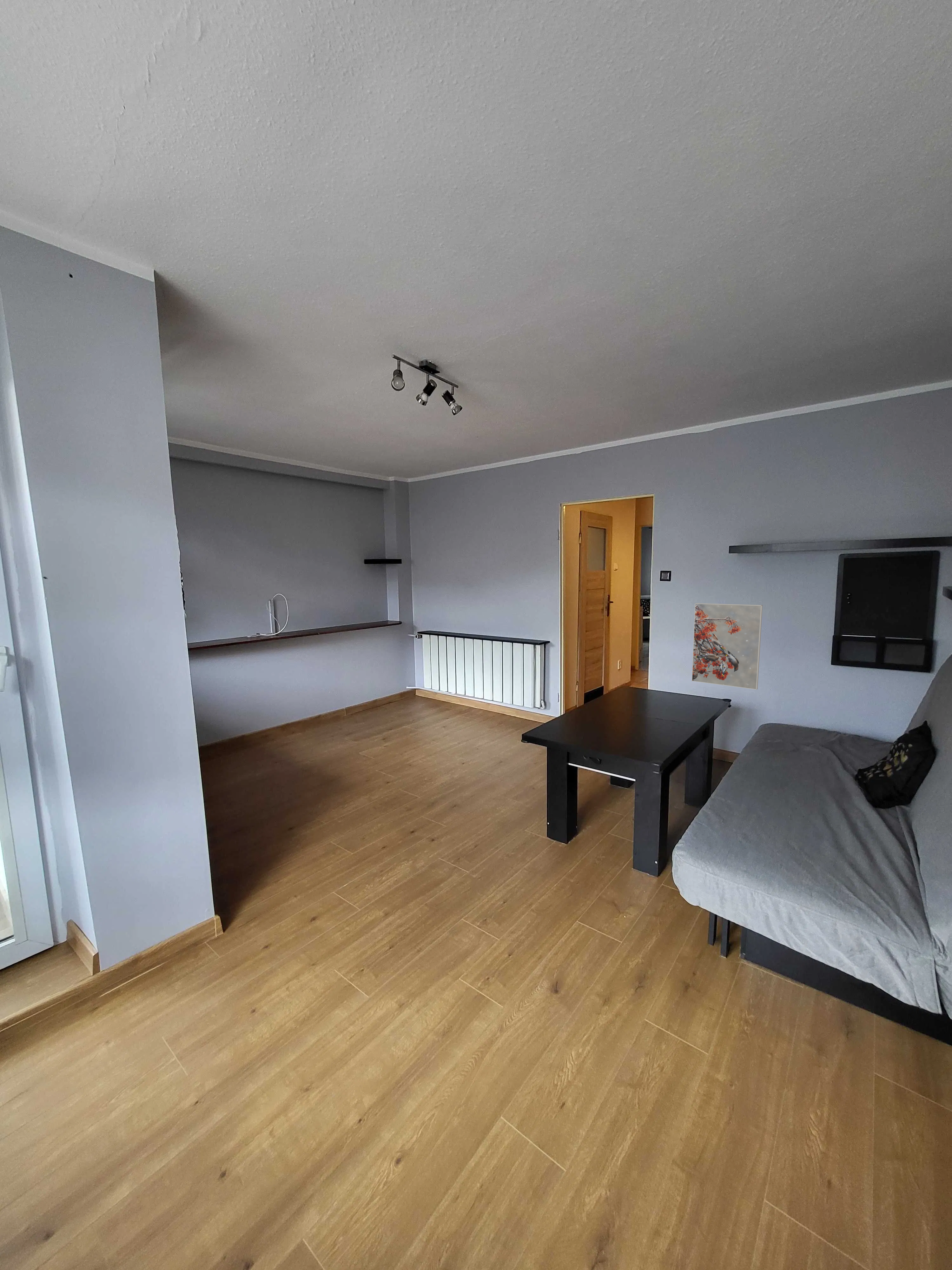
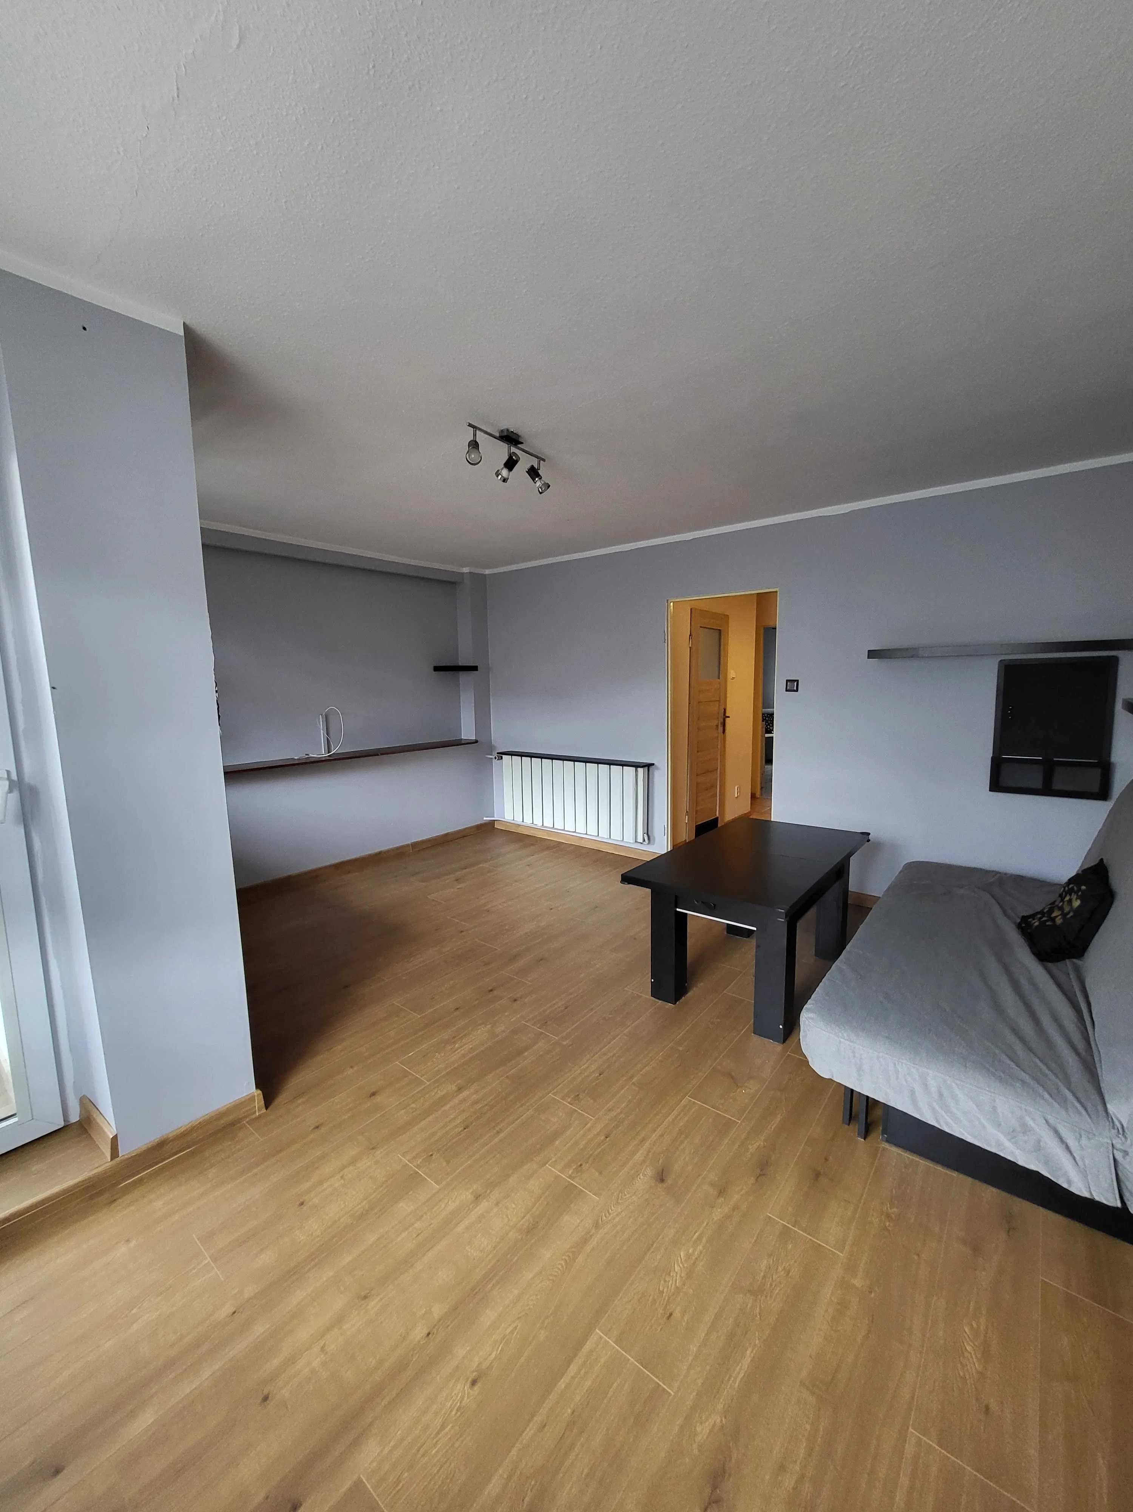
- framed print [691,603,763,690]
